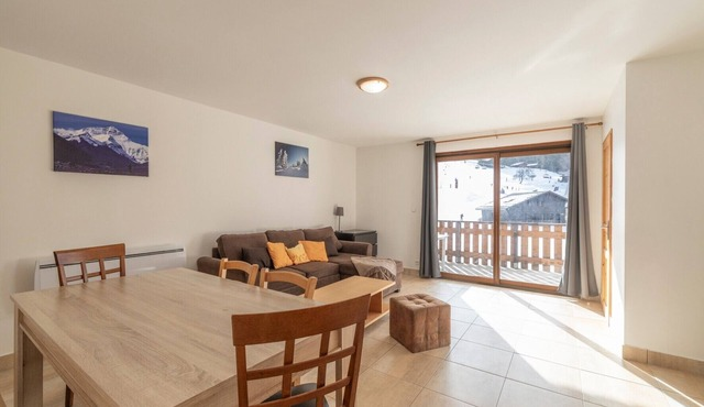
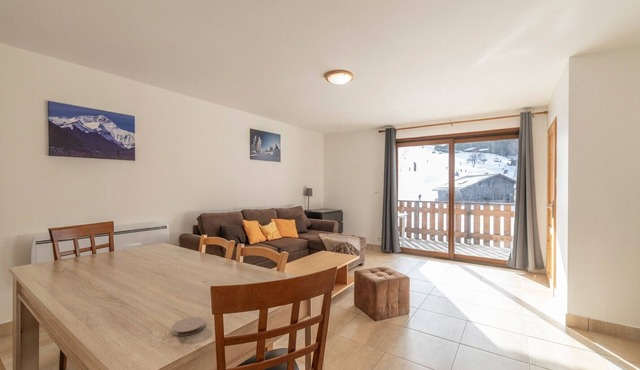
+ coaster [171,316,205,337]
